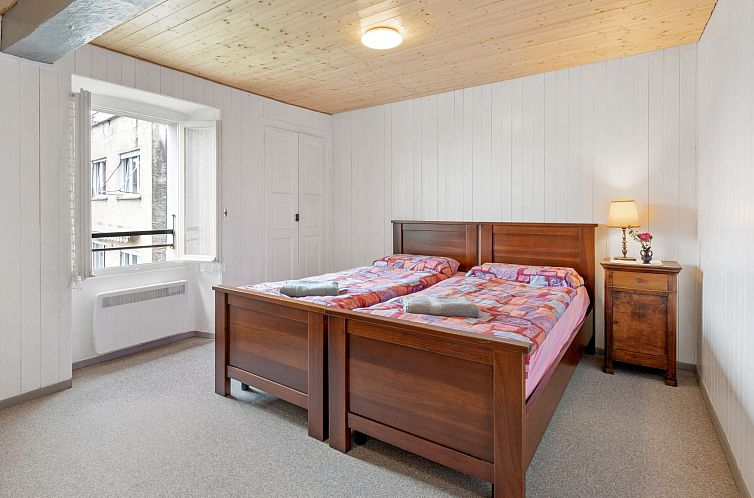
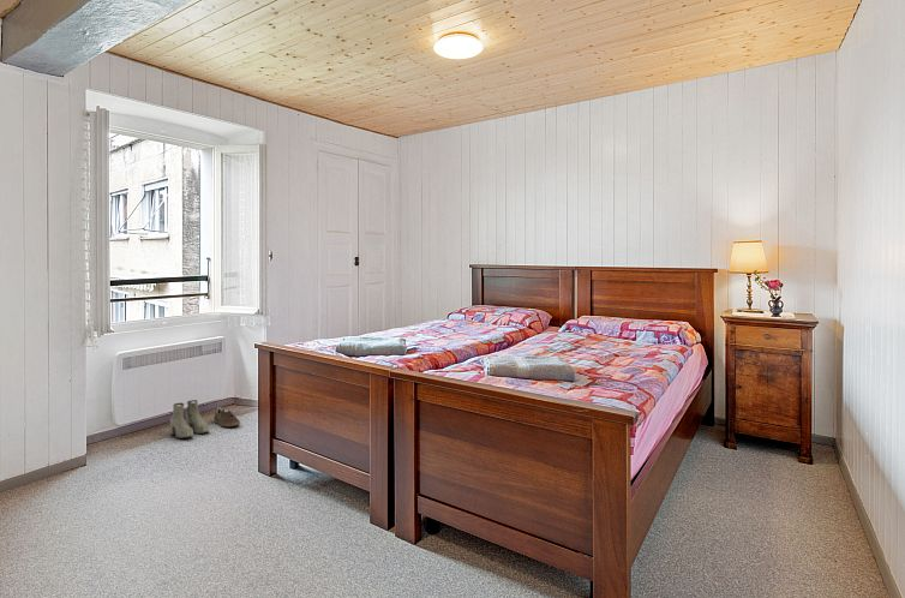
+ boots [169,399,210,439]
+ sneaker [212,406,241,427]
